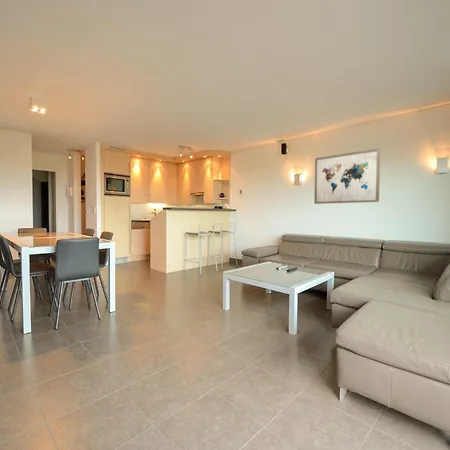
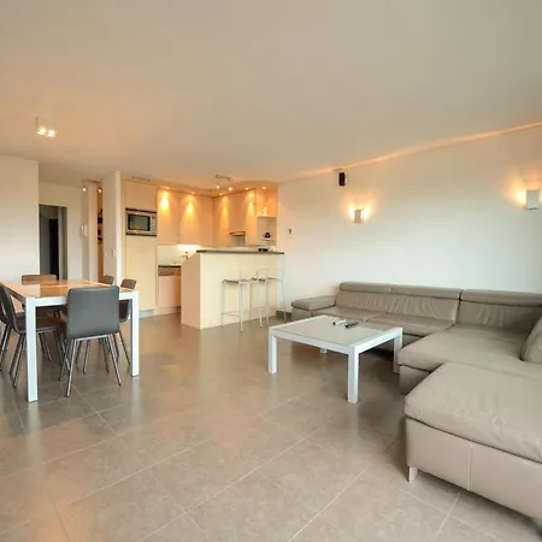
- wall art [313,147,381,205]
